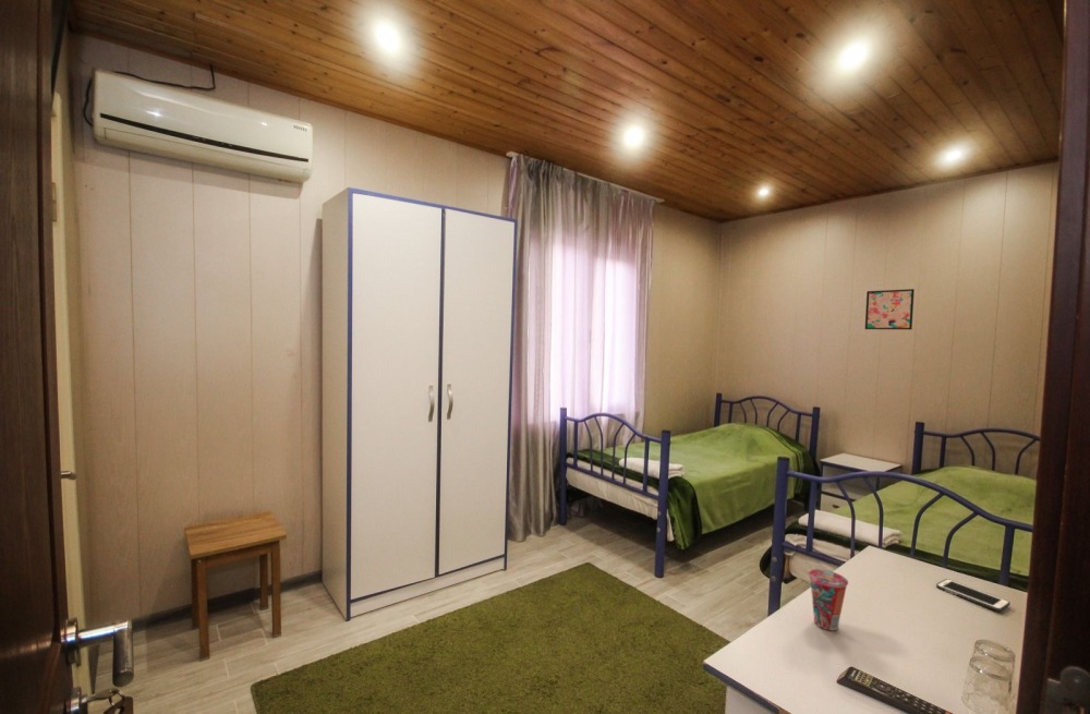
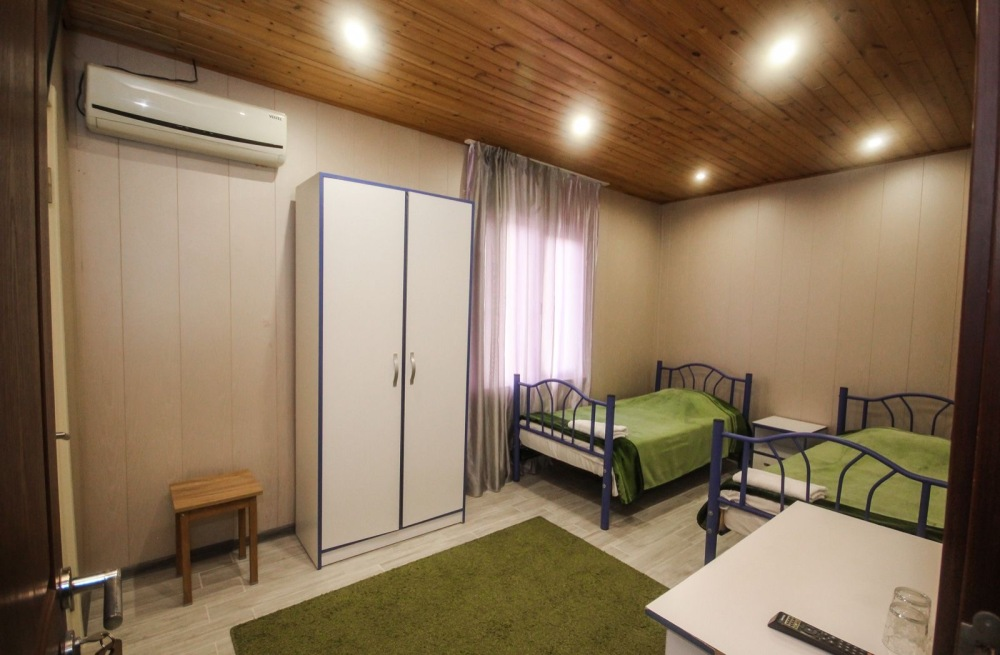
- wall art [864,288,916,330]
- cell phone [935,578,1012,613]
- cup [808,568,849,631]
